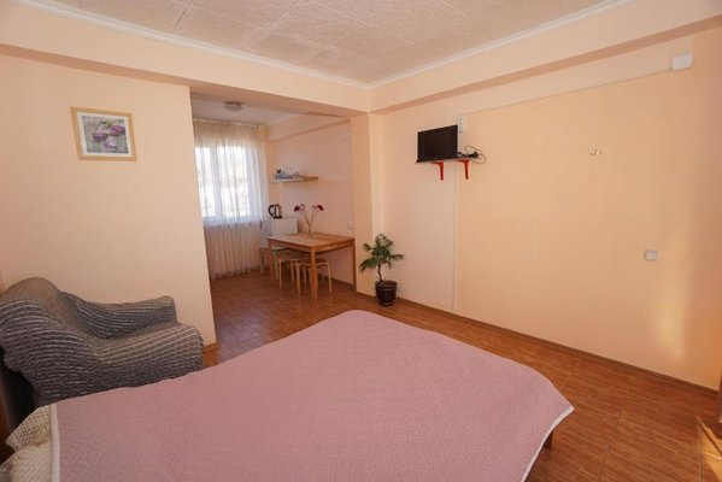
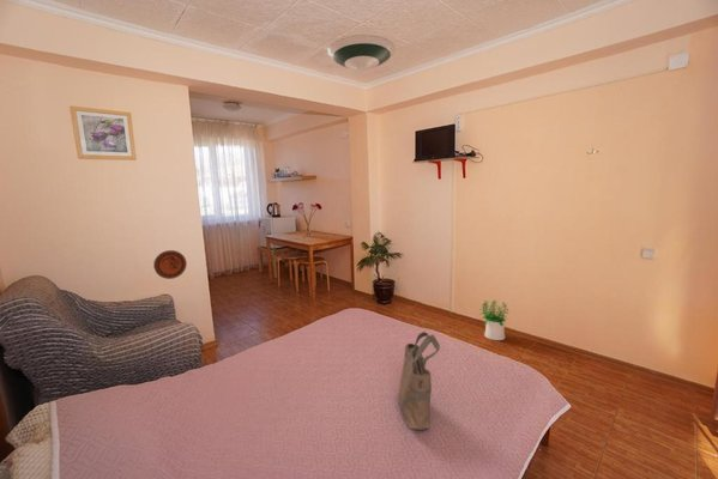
+ tote bag [398,331,441,431]
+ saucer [326,34,397,73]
+ decorative plate [152,249,188,280]
+ potted plant [478,299,509,341]
